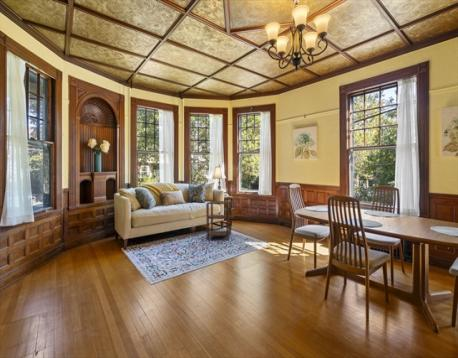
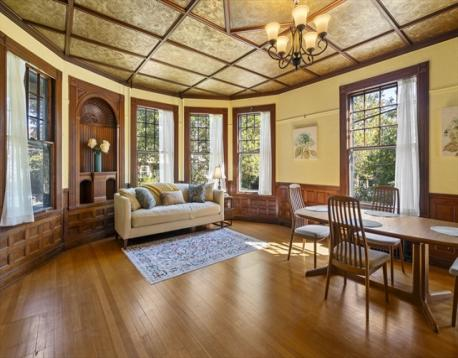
- side table [205,200,232,241]
